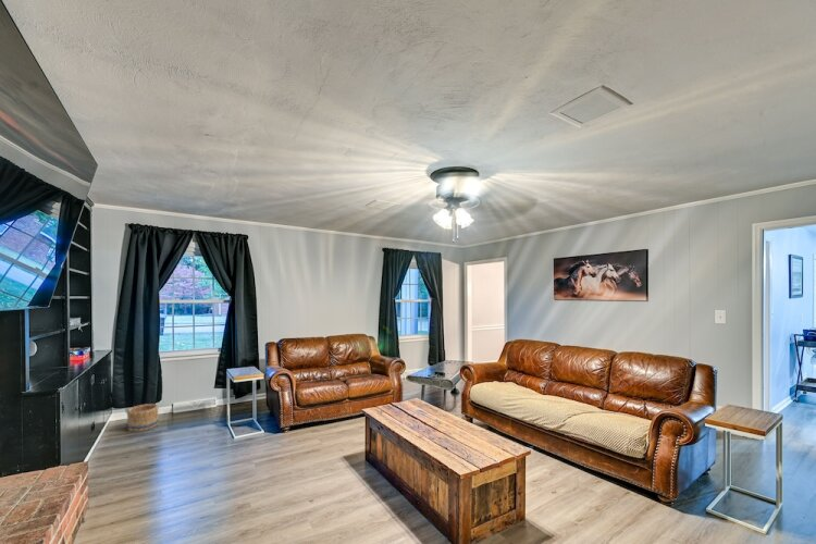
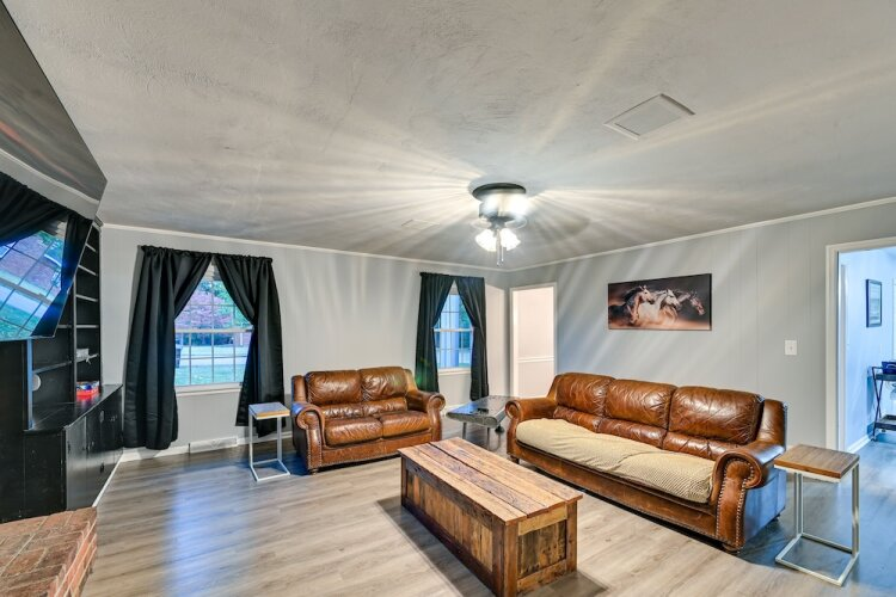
- basket [126,403,160,432]
